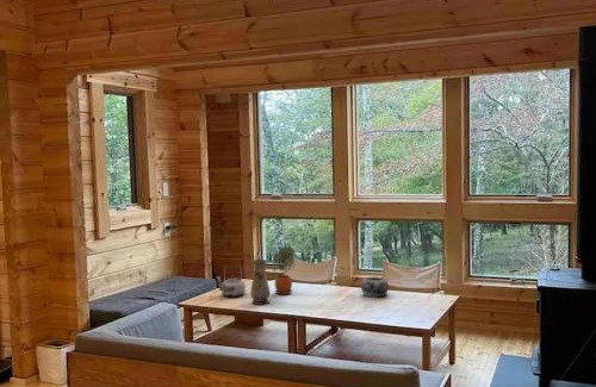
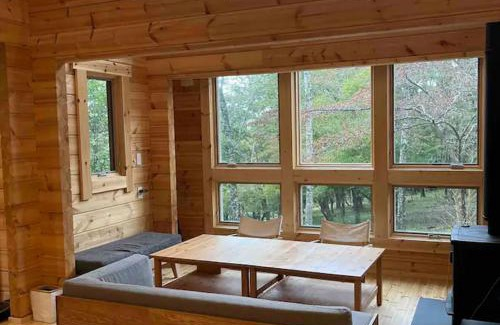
- decorative bowl [360,275,390,299]
- kettle [216,266,247,298]
- vase [249,258,271,306]
- potted plant [271,245,296,295]
